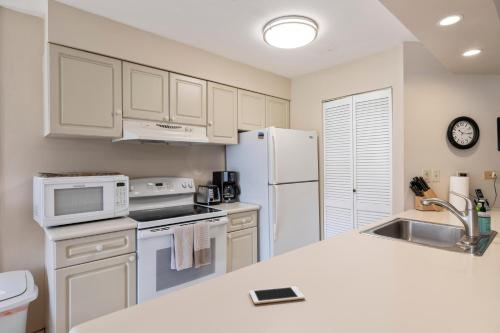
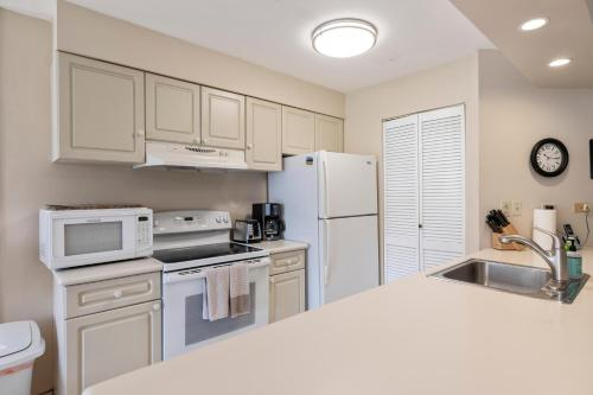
- cell phone [249,285,306,305]
